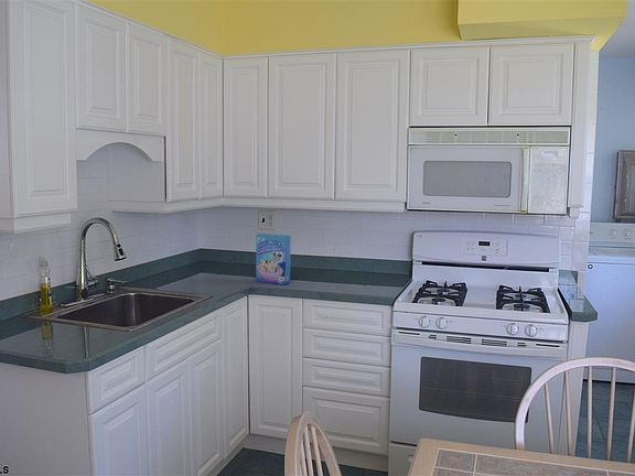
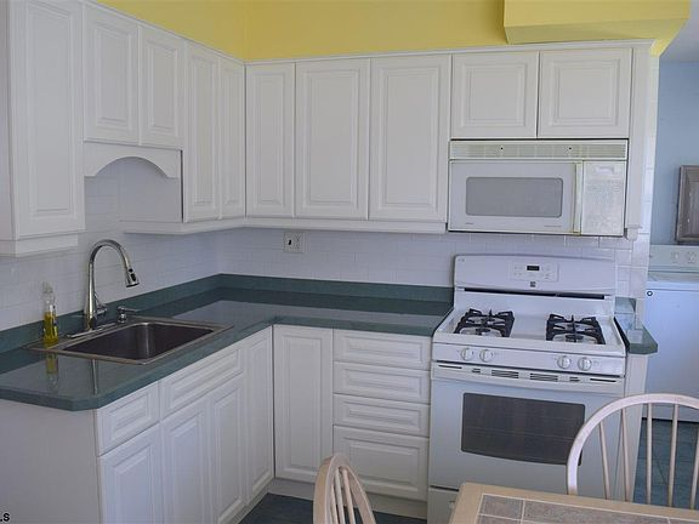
- cereal box [255,232,292,285]
